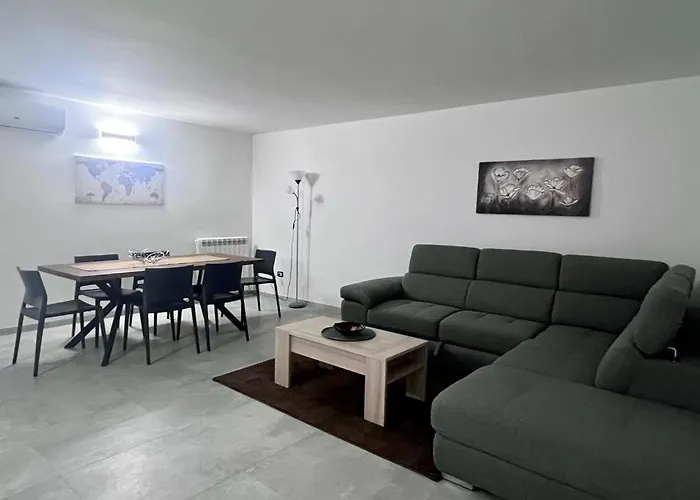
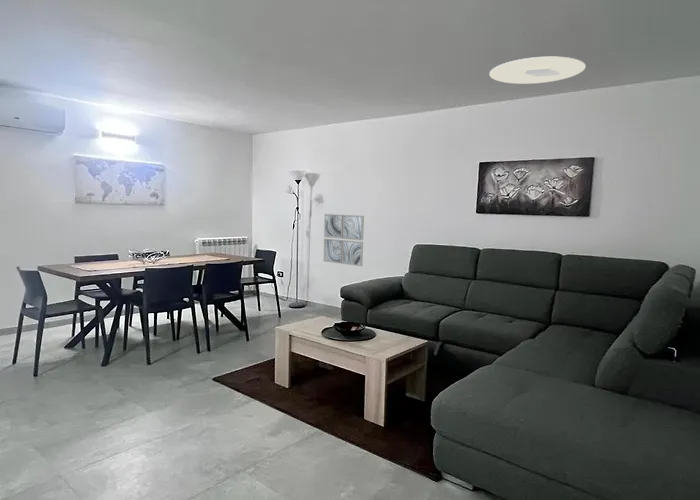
+ wall art [323,213,365,267]
+ ceiling light [489,56,587,85]
